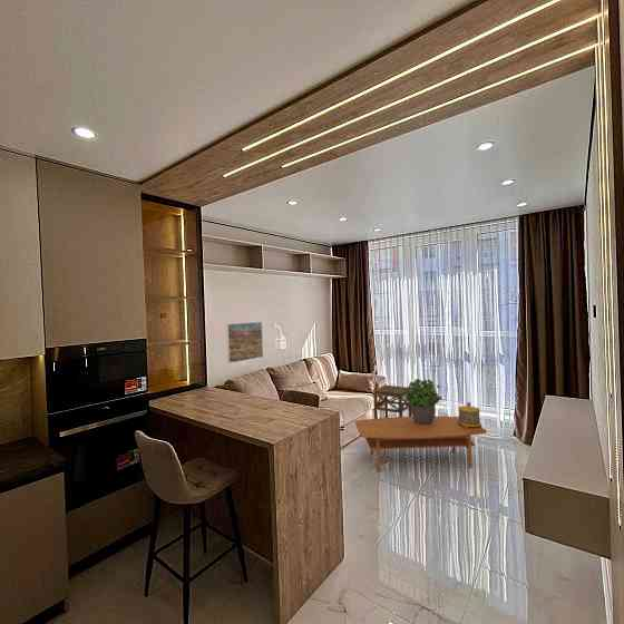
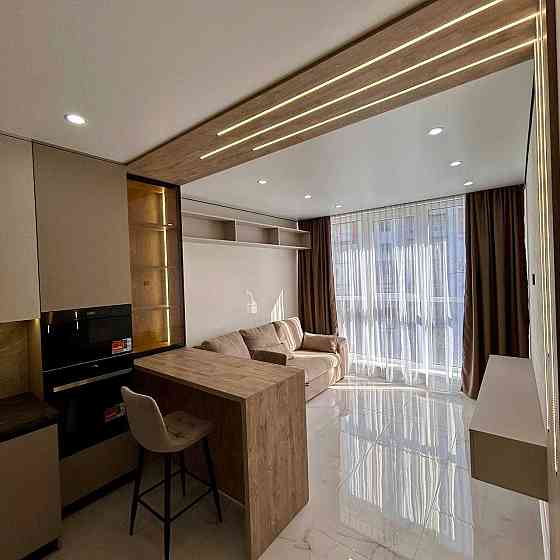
- coffee table [354,416,488,472]
- side table [372,384,412,419]
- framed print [225,321,264,364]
- decorative container [458,401,484,428]
- potted plant [402,378,443,425]
